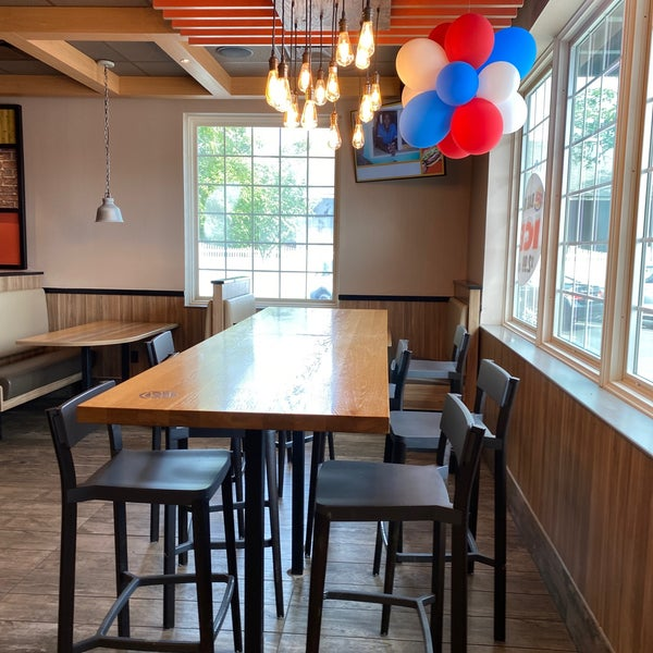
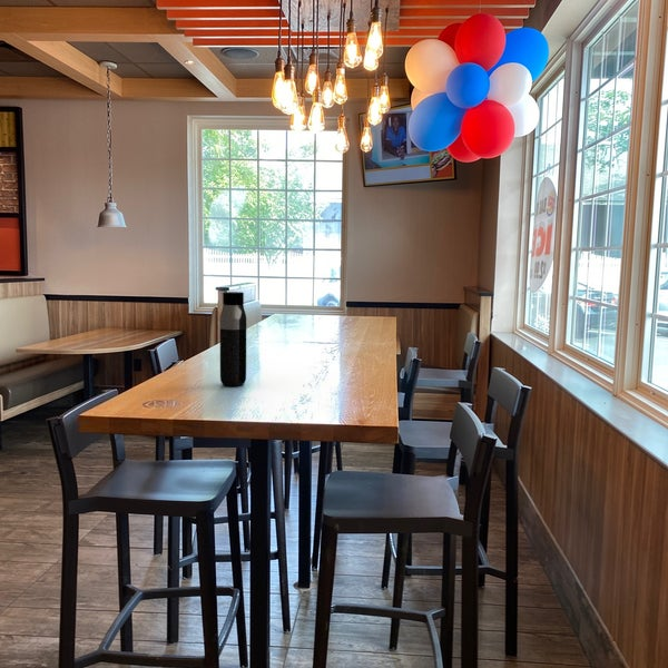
+ water bottle [219,291,247,387]
